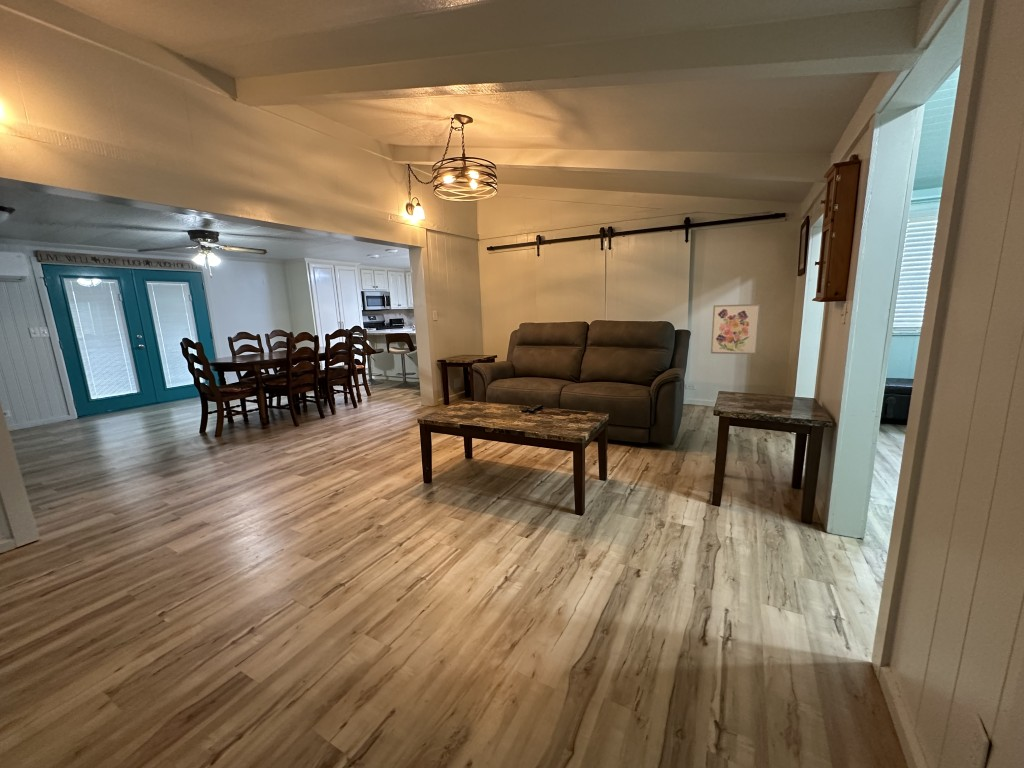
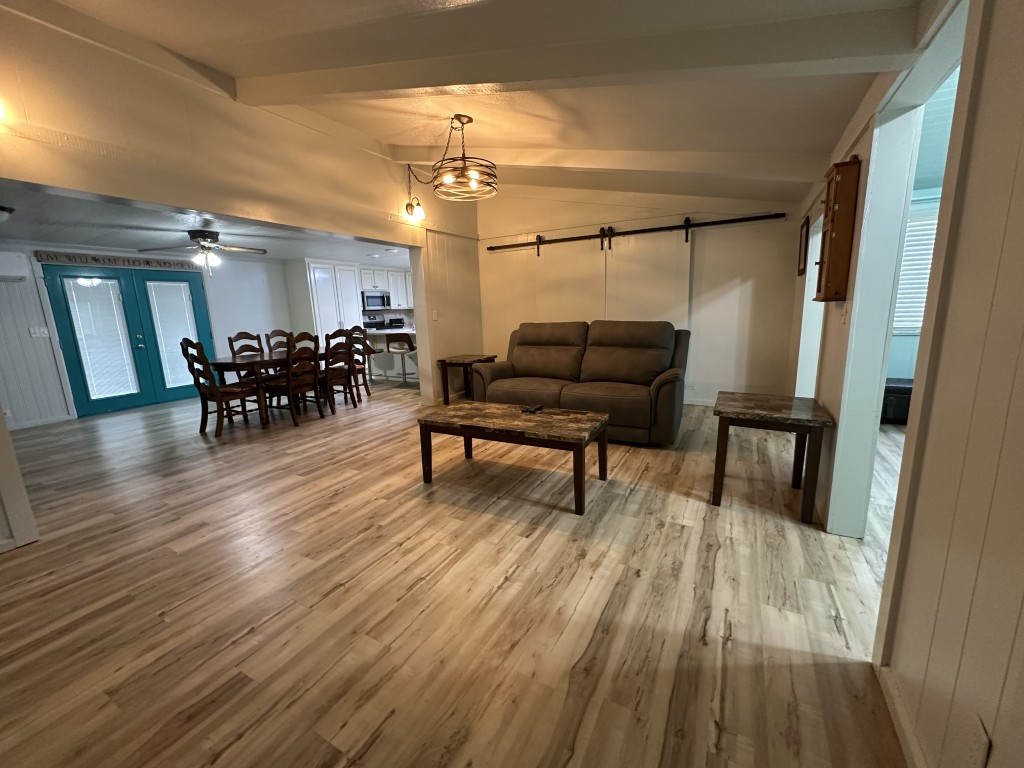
- wall art [710,303,761,355]
